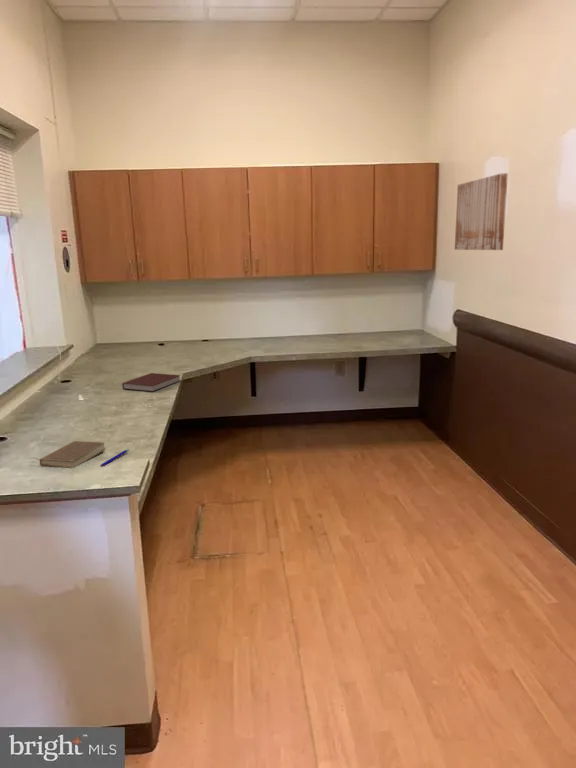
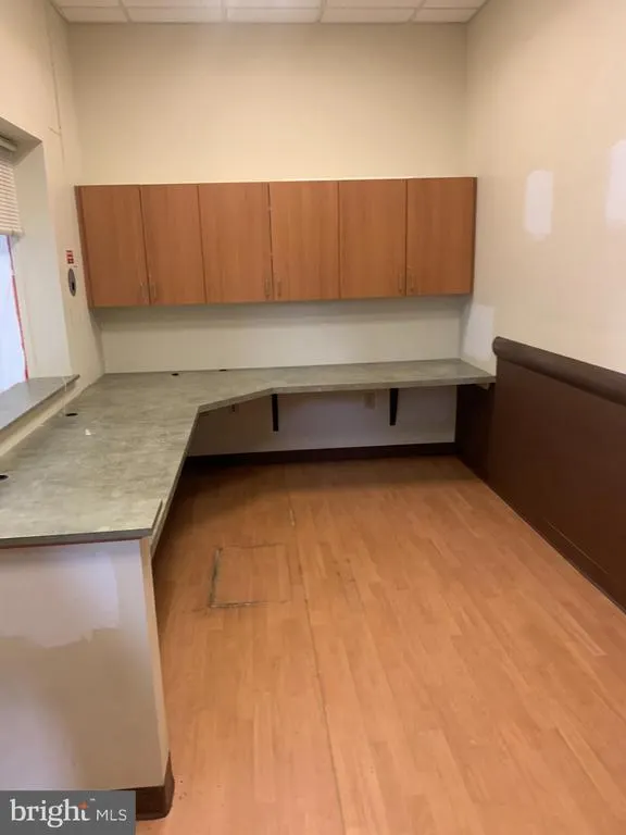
- wall art [454,172,509,251]
- notebook [121,372,181,393]
- pen [99,448,130,468]
- book [29,440,106,469]
